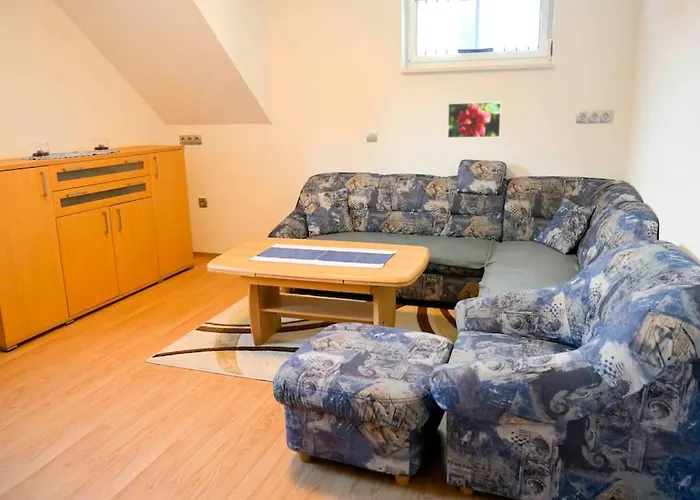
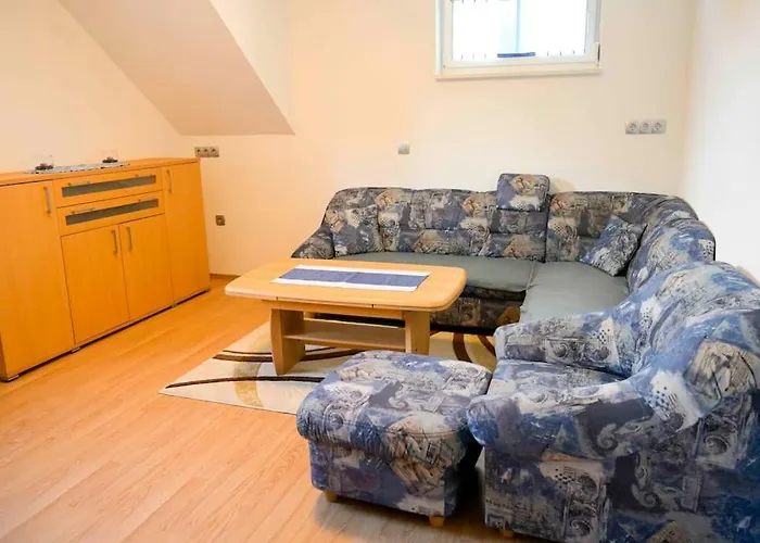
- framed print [447,101,502,139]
